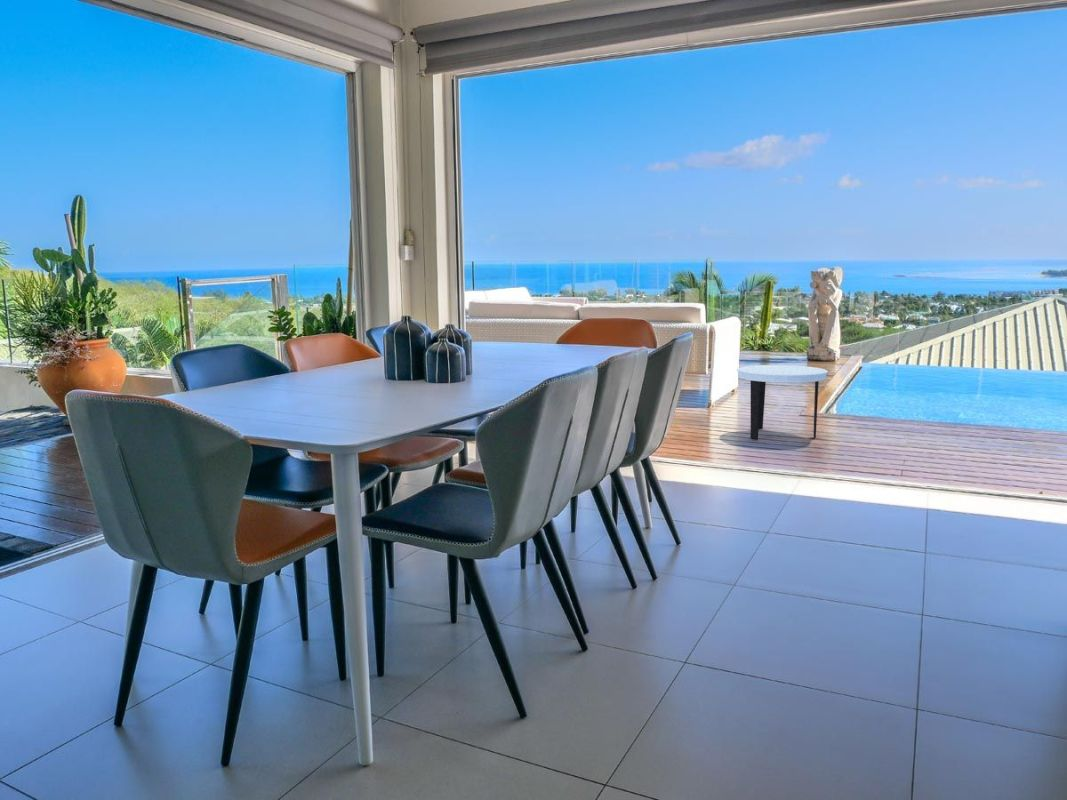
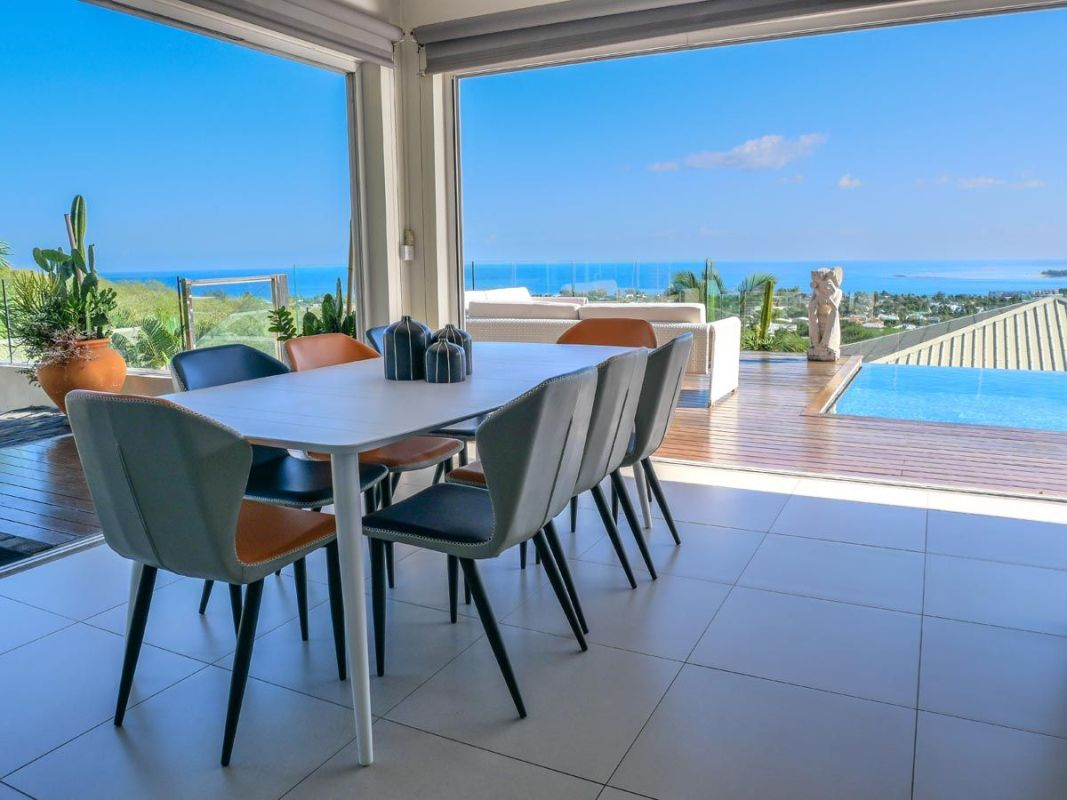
- side table [736,364,829,440]
